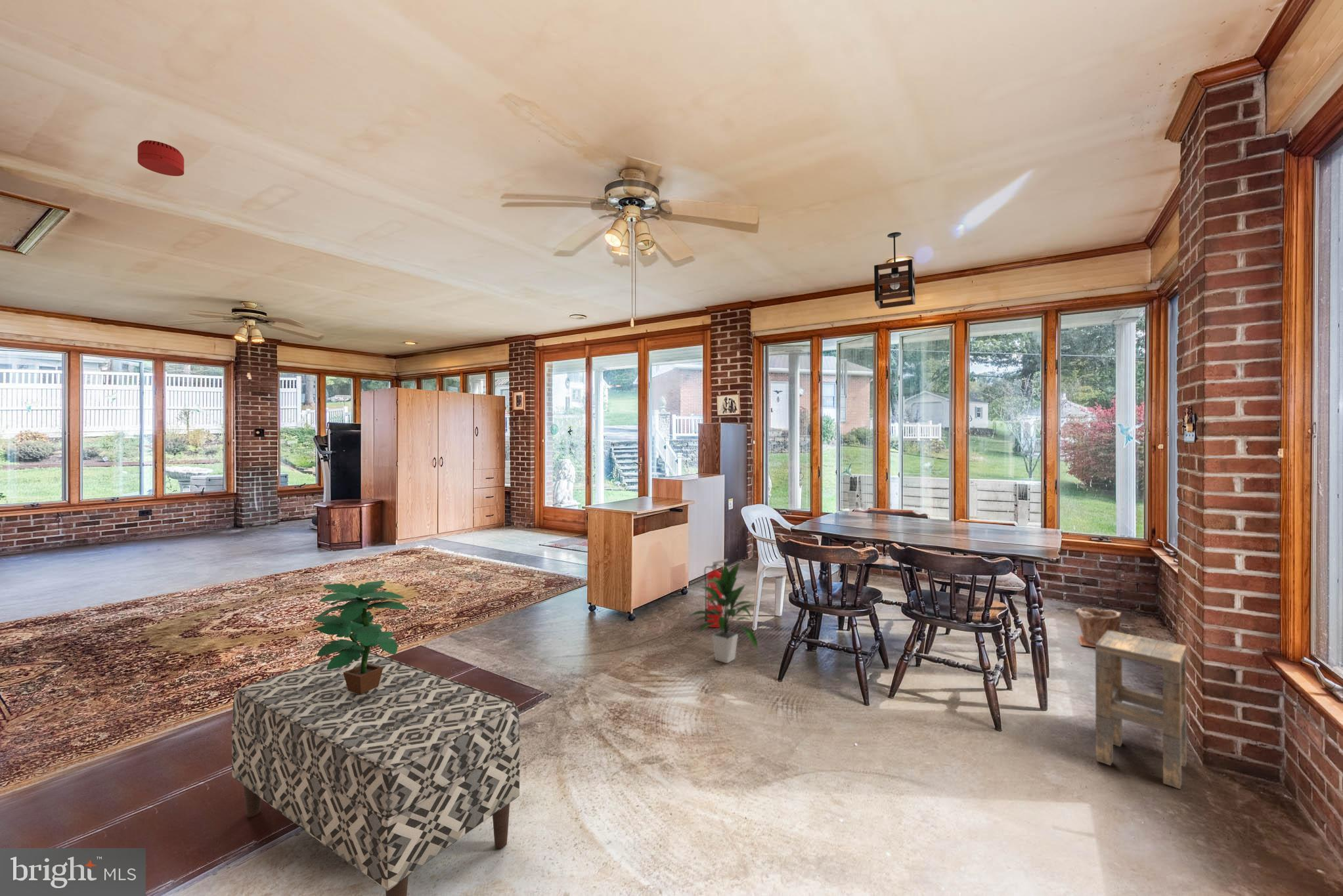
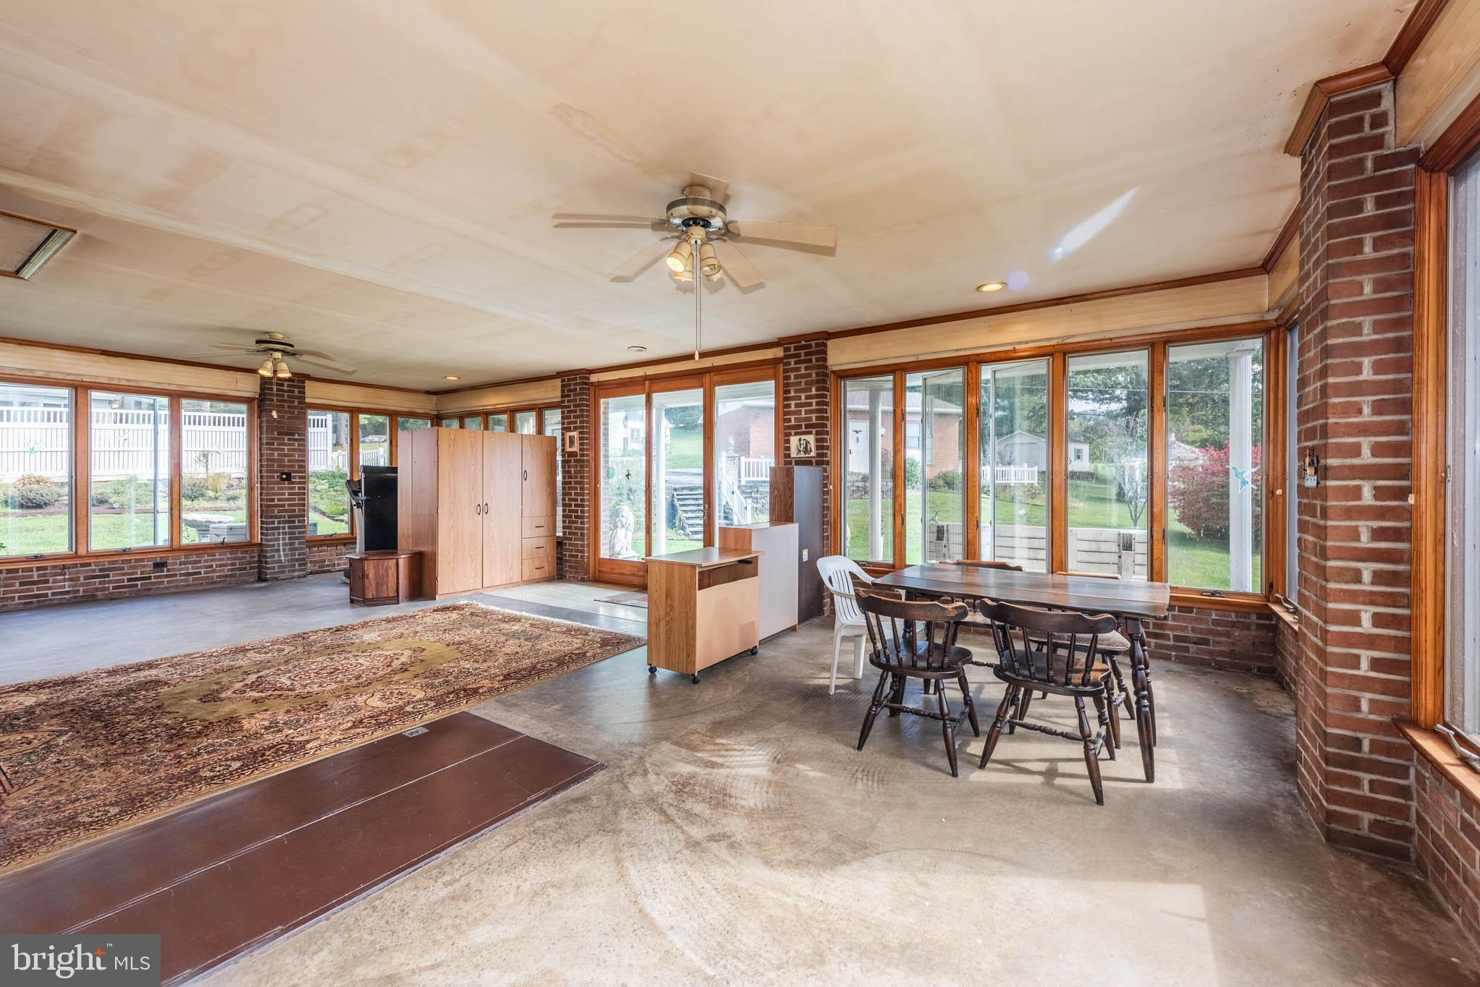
- indoor plant [688,561,759,664]
- bench [231,651,521,896]
- pendant light [873,232,916,310]
- potted plant [311,580,410,694]
- side table [1095,630,1187,790]
- fire extinguisher [703,559,730,628]
- smoke detector [137,140,185,177]
- plant pot [1074,607,1122,648]
